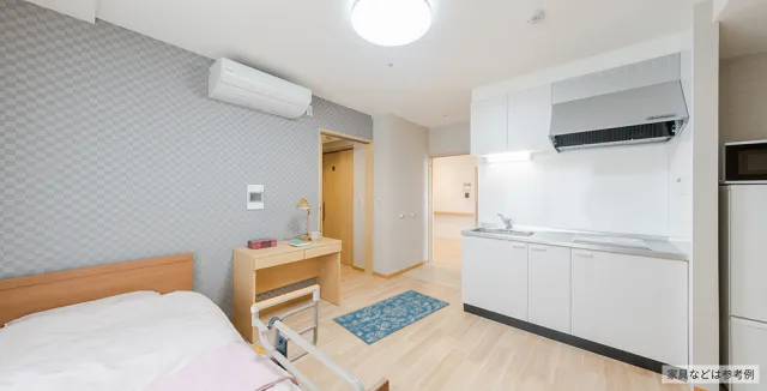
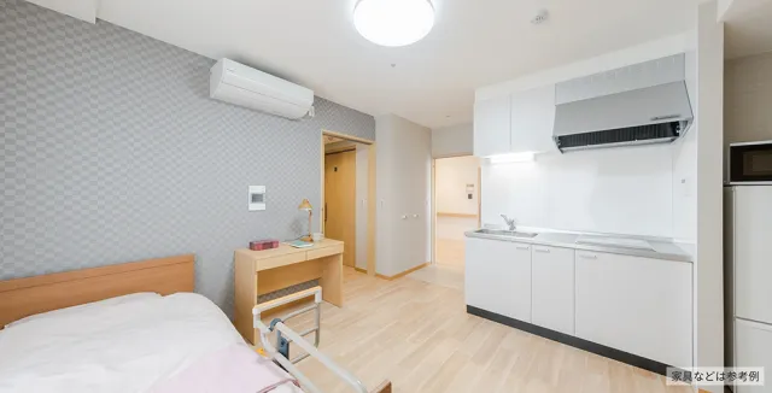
- rug [332,289,451,345]
